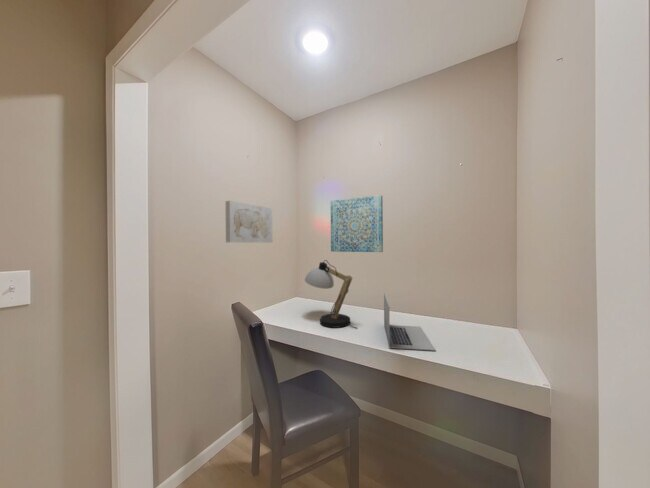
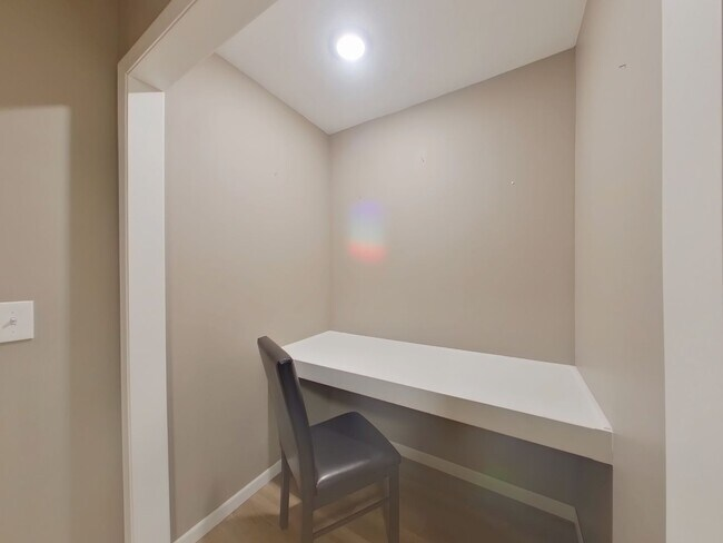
- wall art [330,194,384,253]
- wall art [224,200,273,244]
- laptop [383,292,437,352]
- desk lamp [304,259,358,329]
